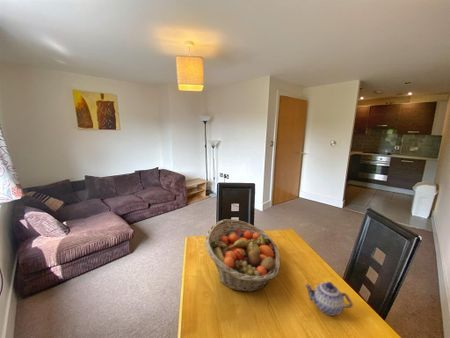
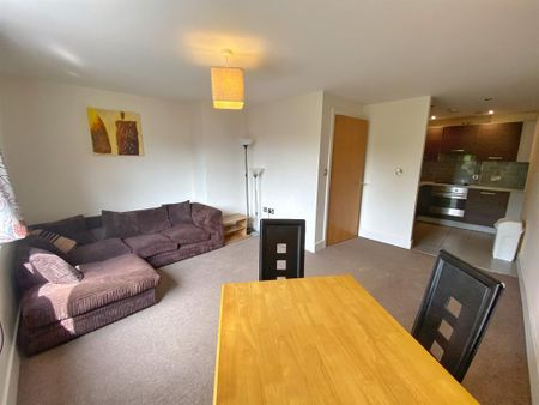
- teapot [303,281,354,317]
- fruit basket [204,218,281,293]
